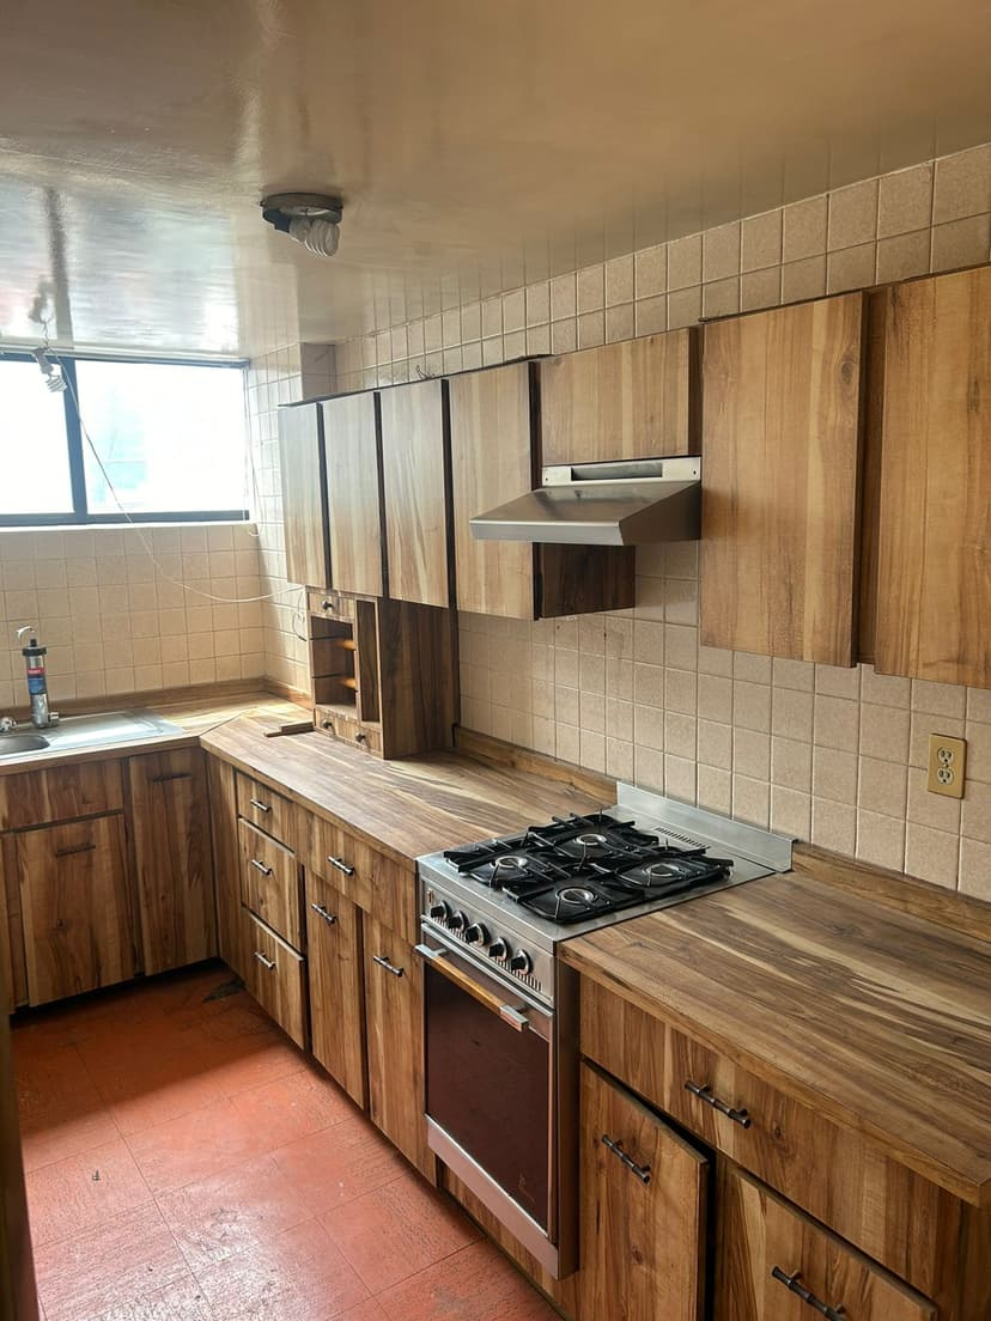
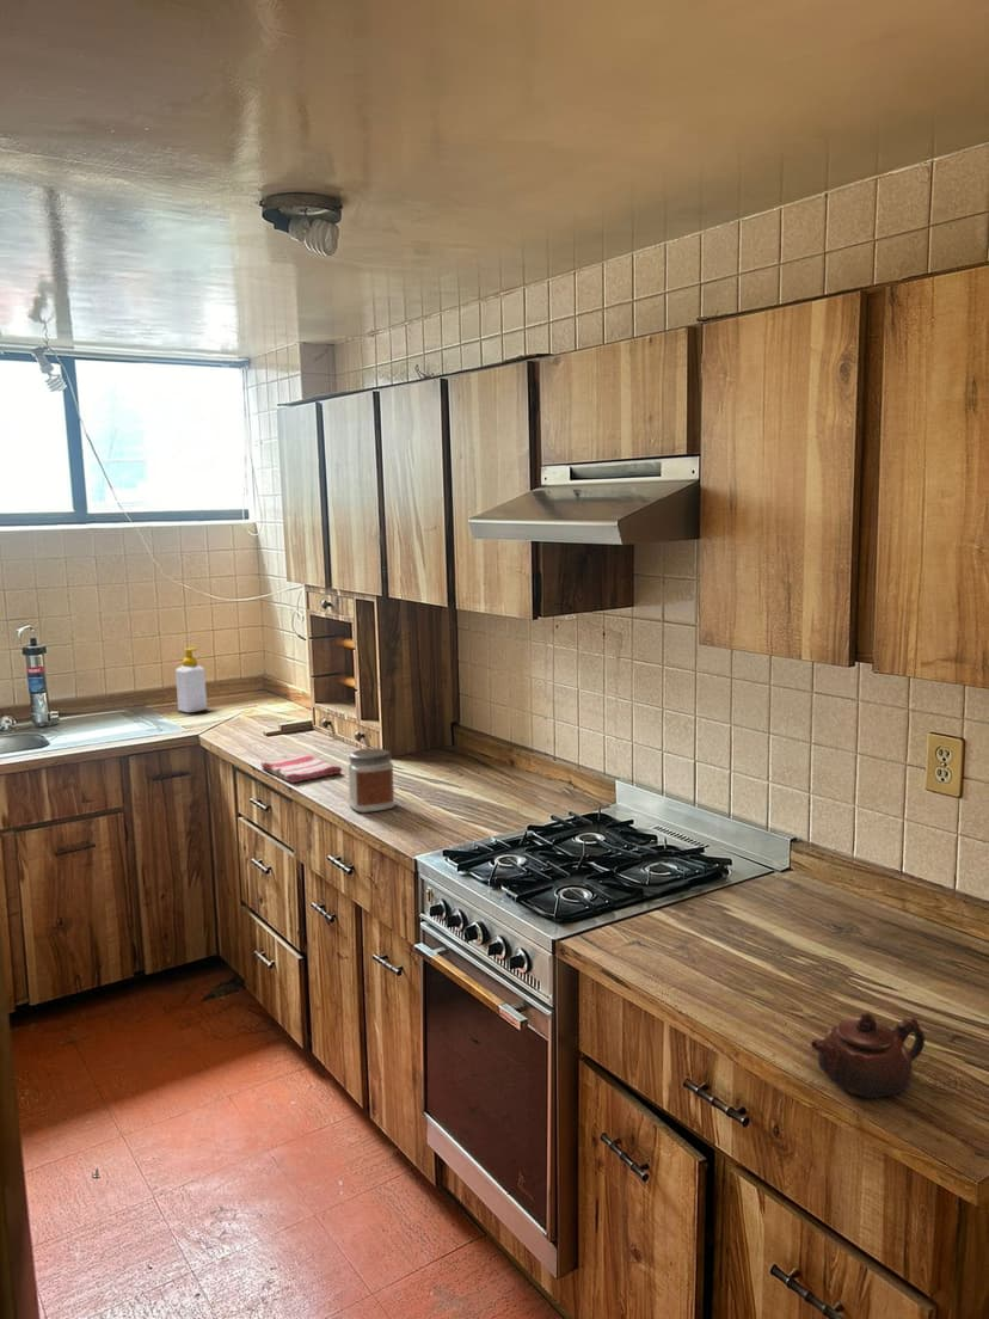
+ jar [346,747,397,814]
+ soap bottle [174,646,208,713]
+ dish towel [259,754,343,784]
+ teapot [810,1011,926,1099]
